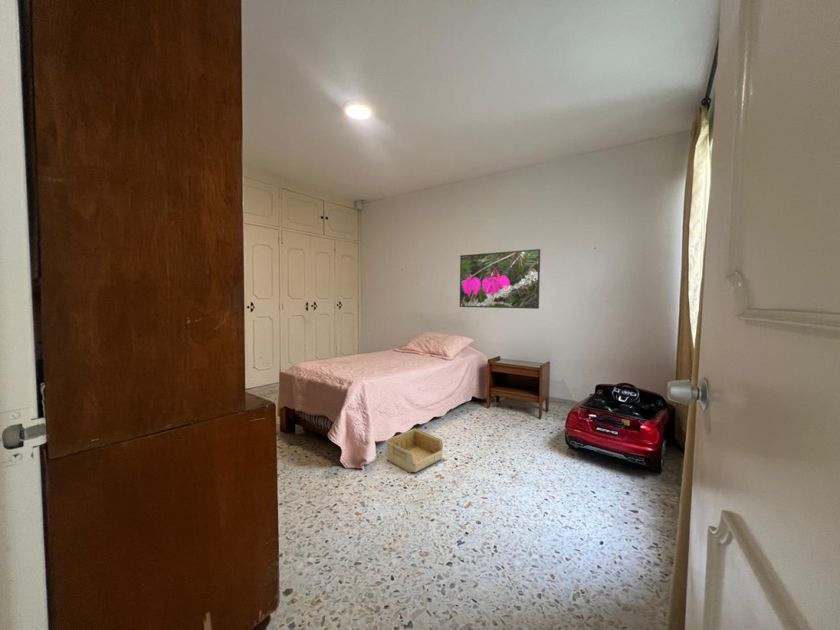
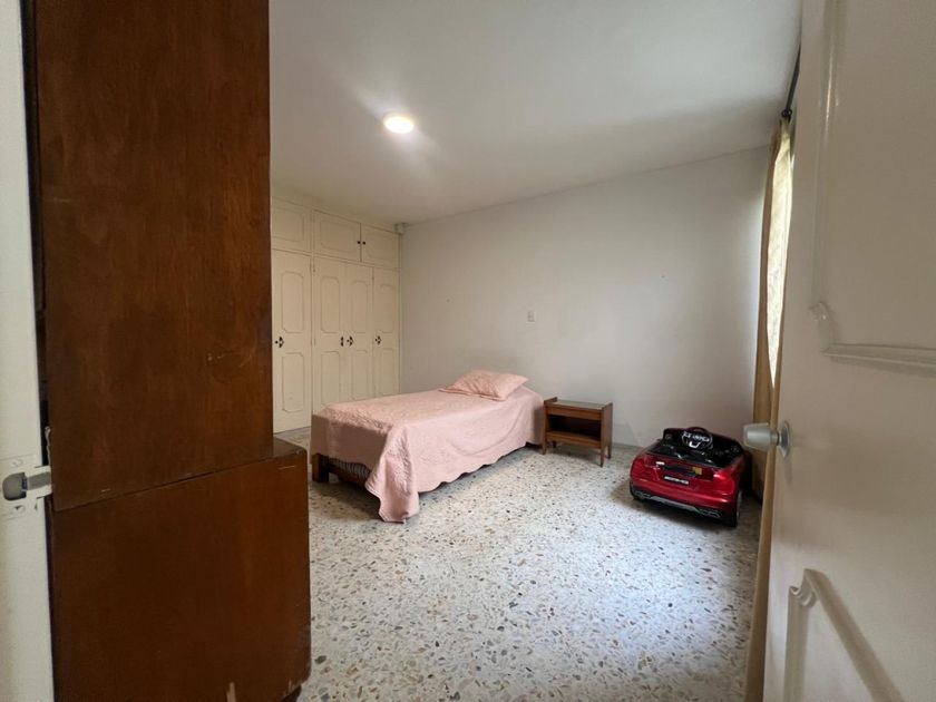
- storage bin [384,427,444,473]
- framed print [459,248,541,310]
